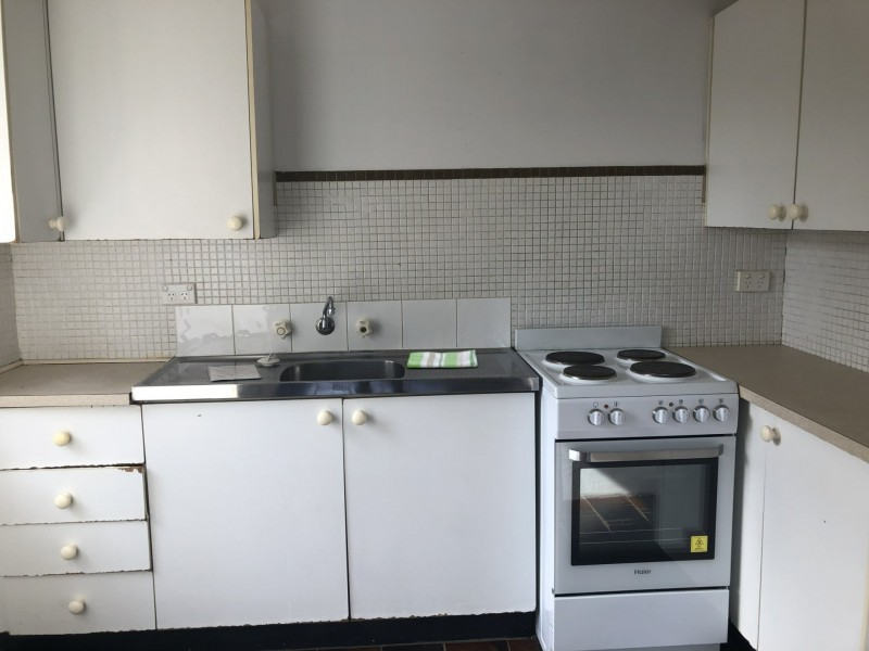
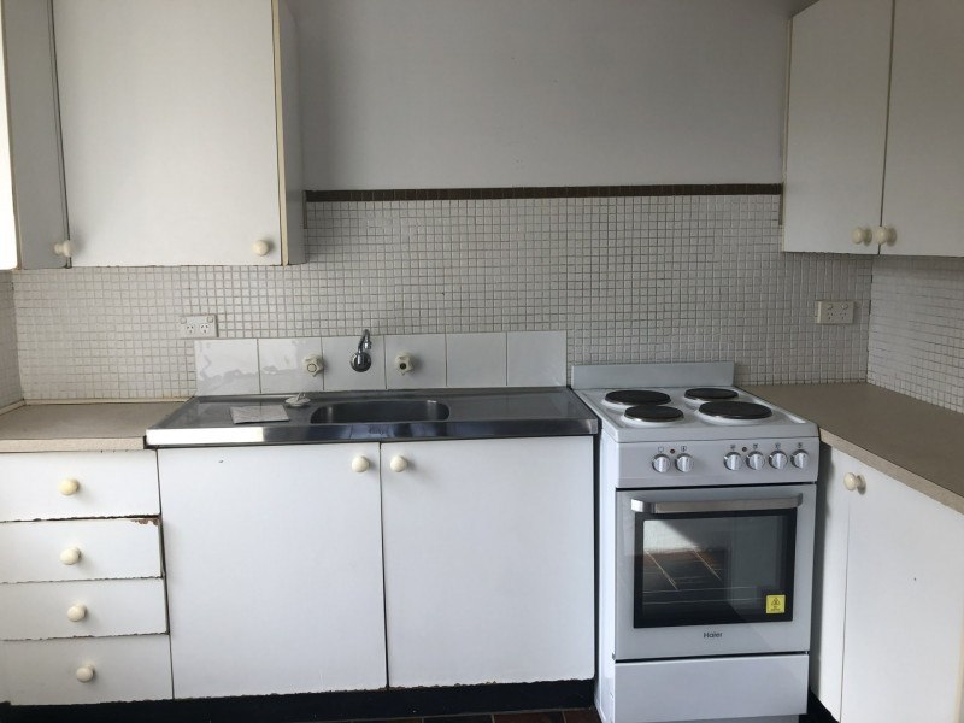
- dish towel [406,349,478,369]
